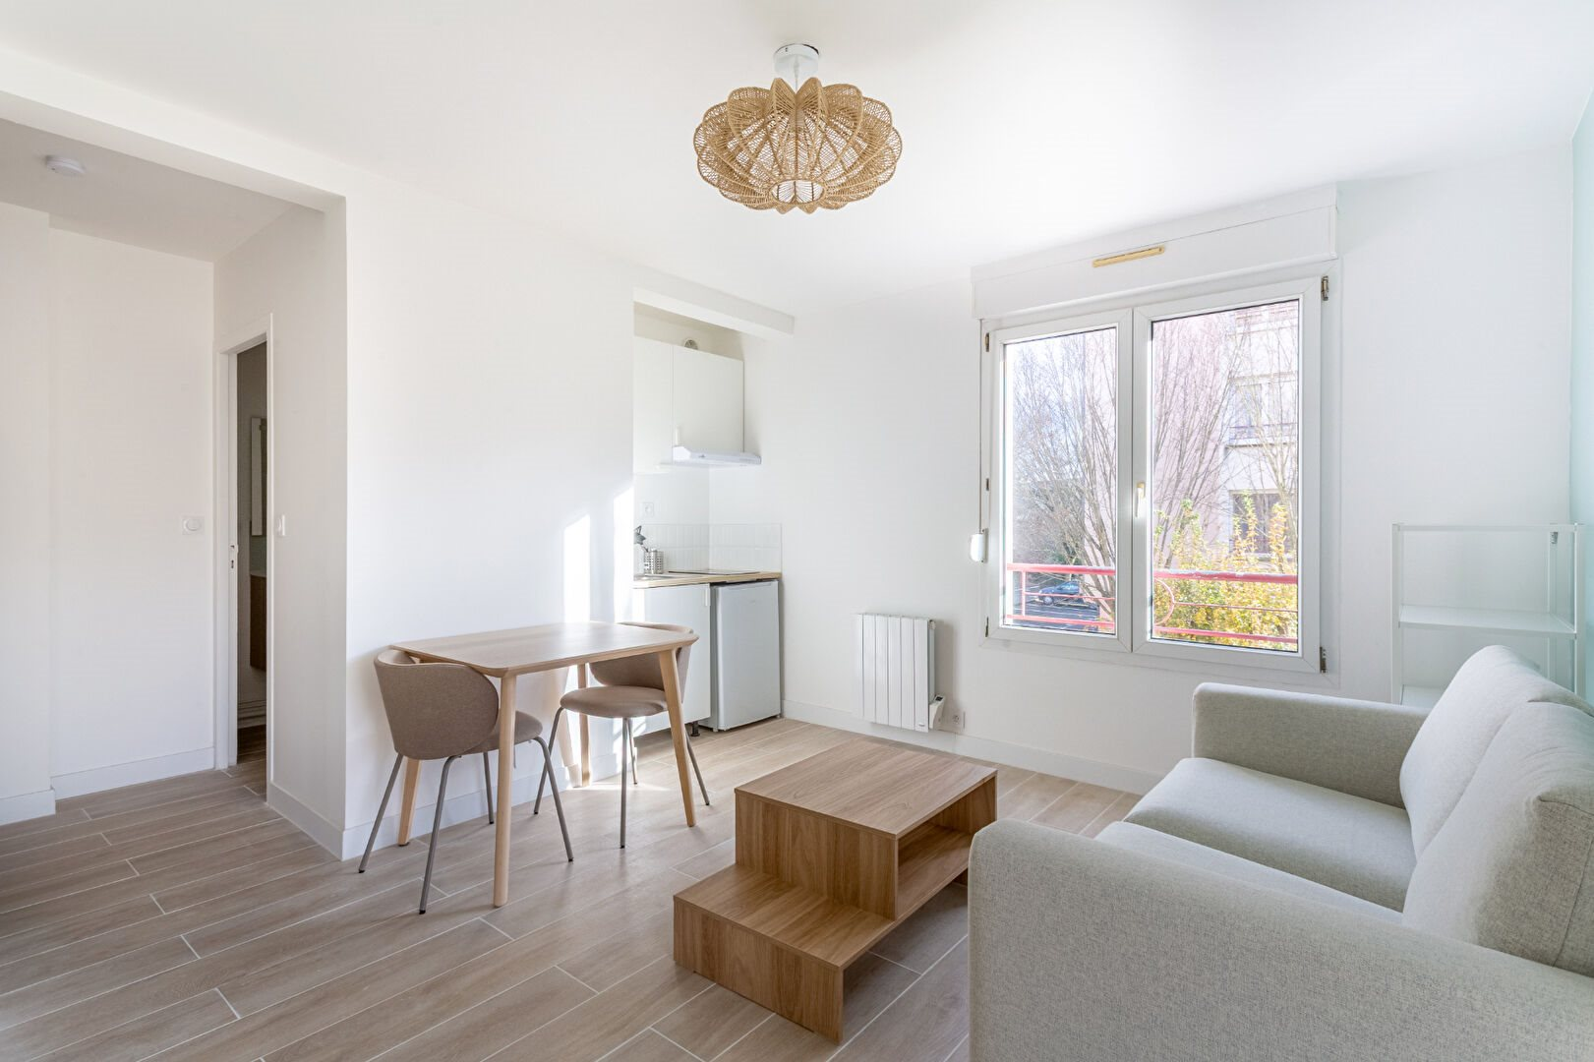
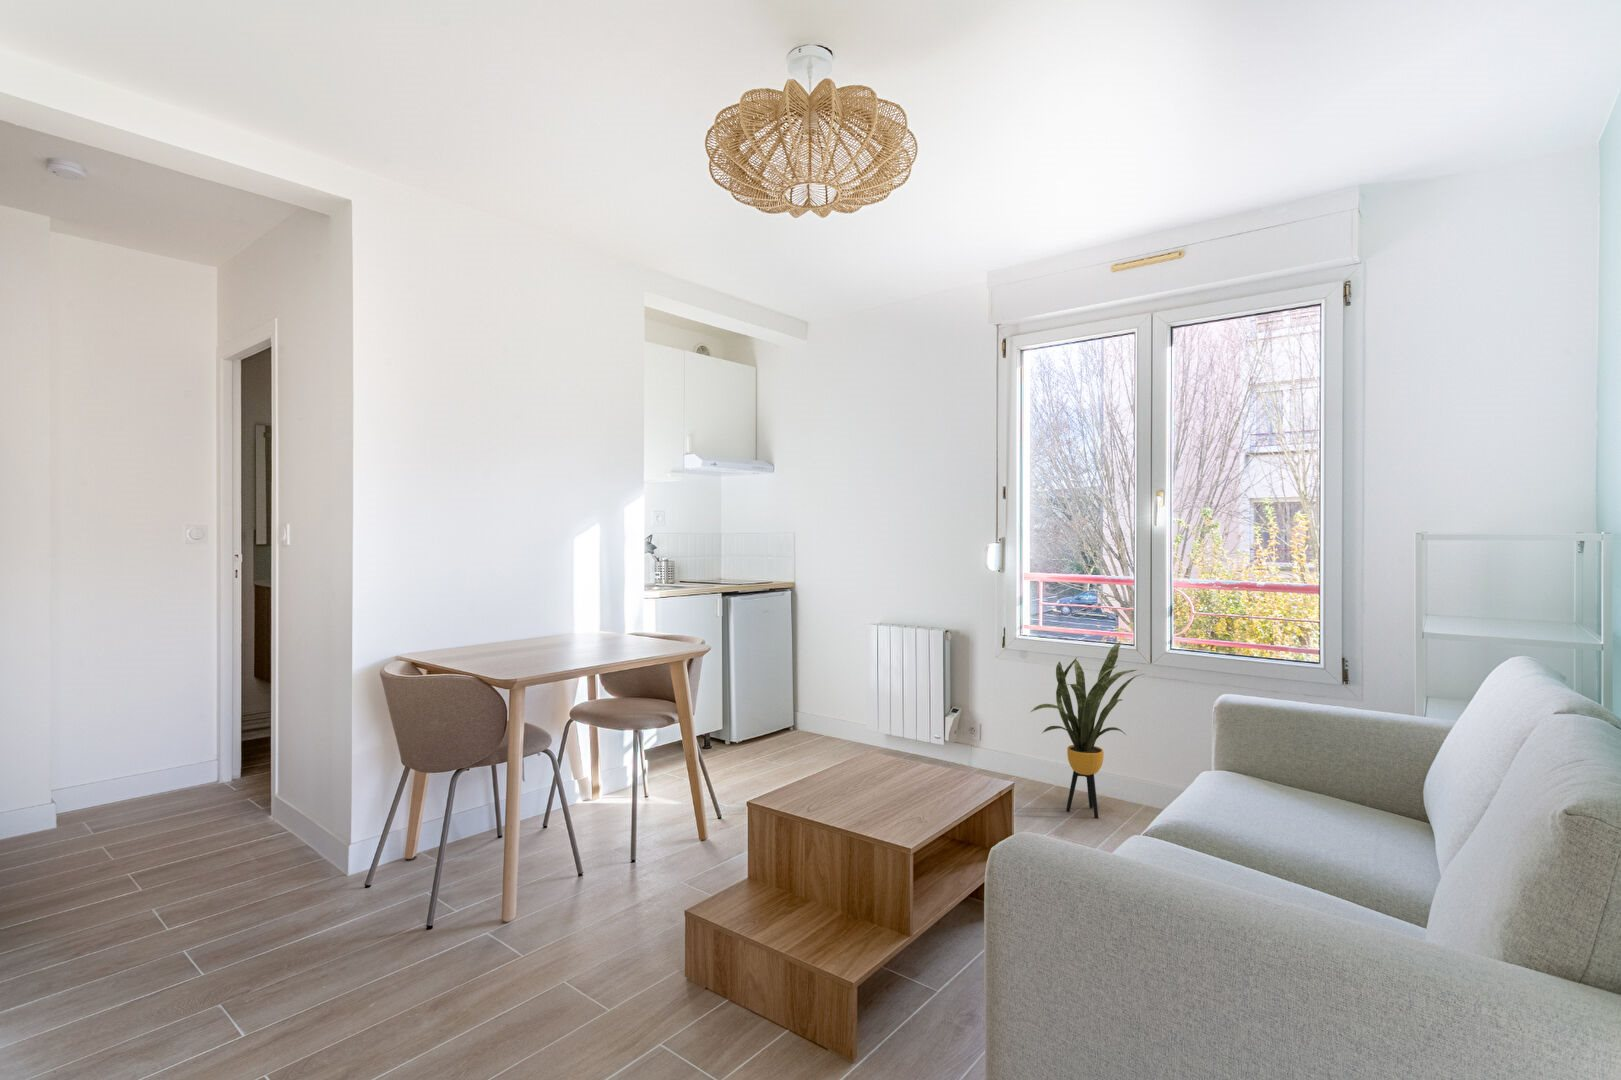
+ house plant [1030,641,1144,818]
